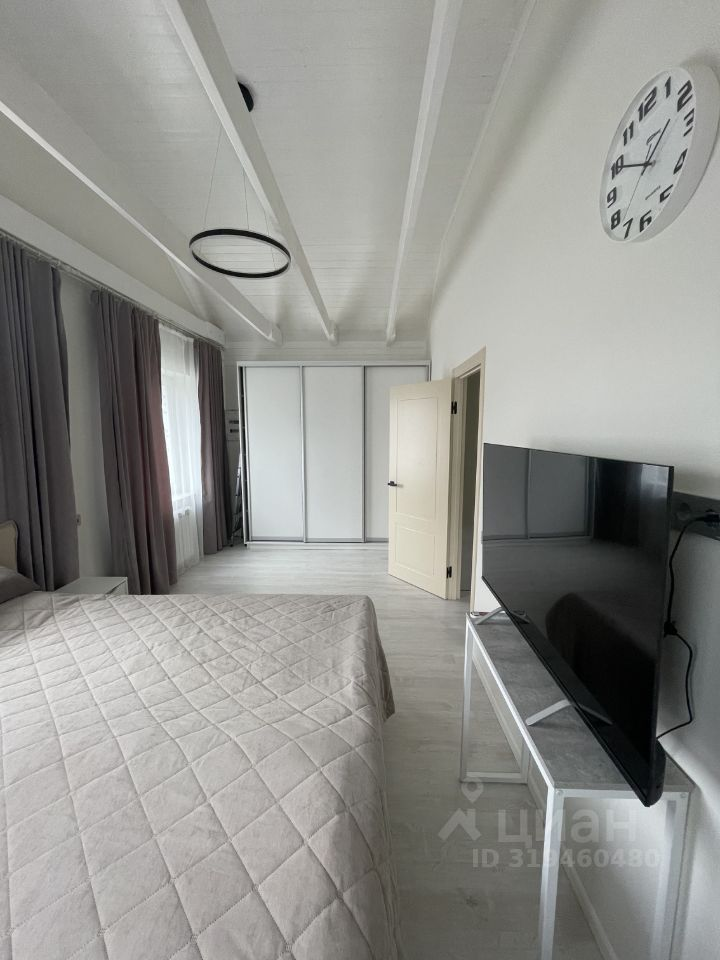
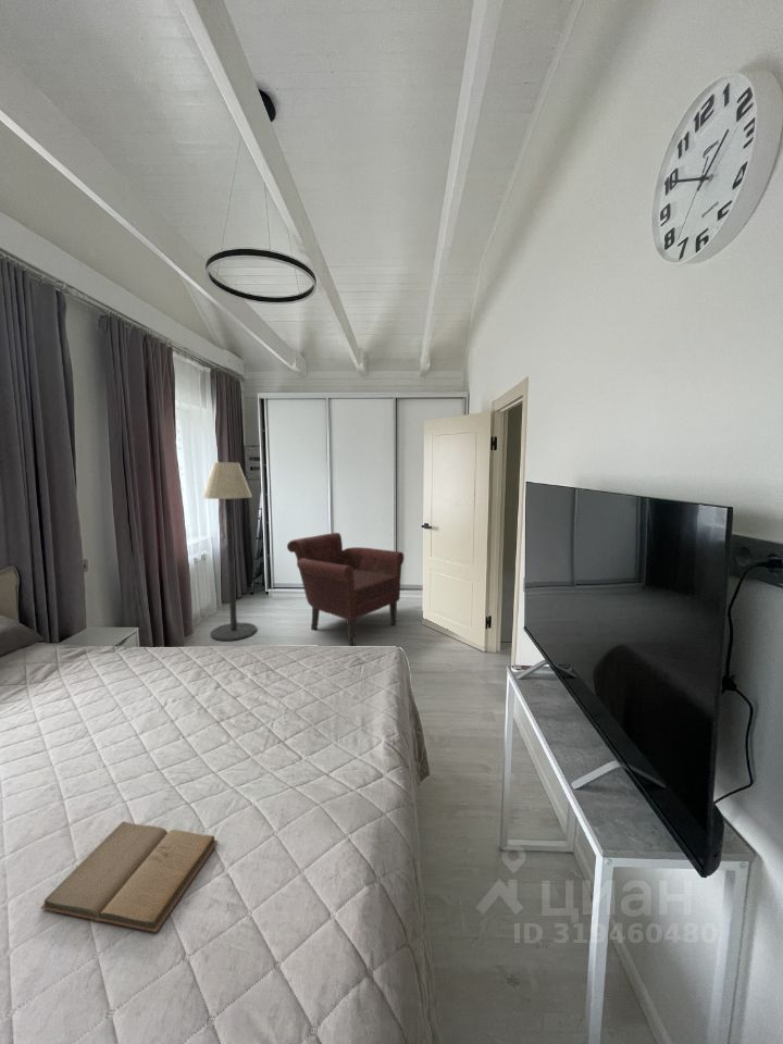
+ book [39,820,220,933]
+ leather [286,532,405,647]
+ floor lamp [202,461,258,642]
